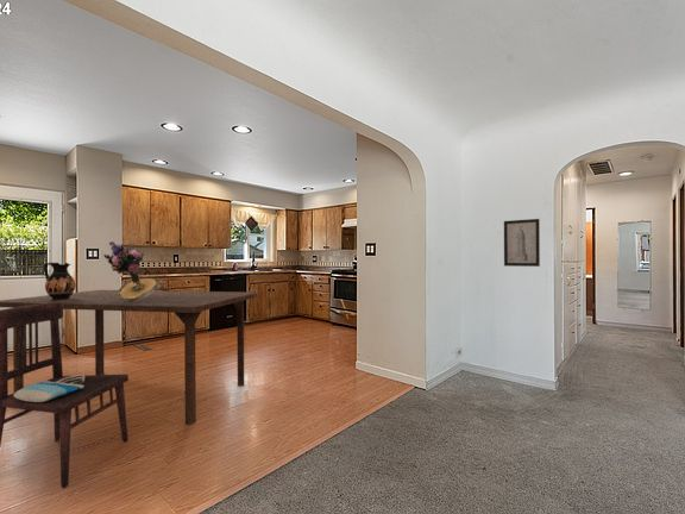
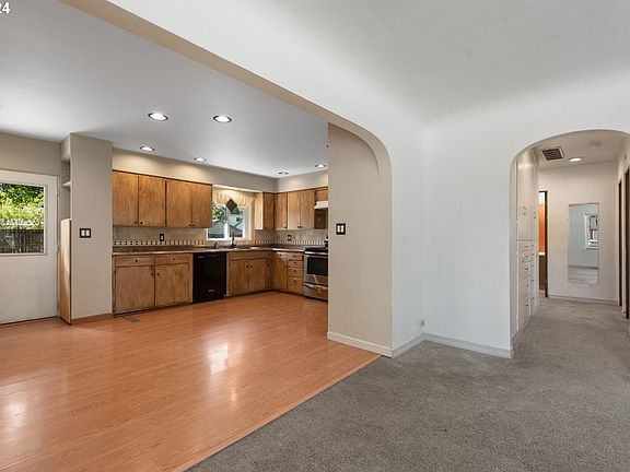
- wall art [503,218,541,268]
- dining chair [0,302,130,489]
- dining table [0,289,259,425]
- ceramic jug [43,262,77,300]
- tote bag [13,374,86,402]
- bouquet [102,240,166,302]
